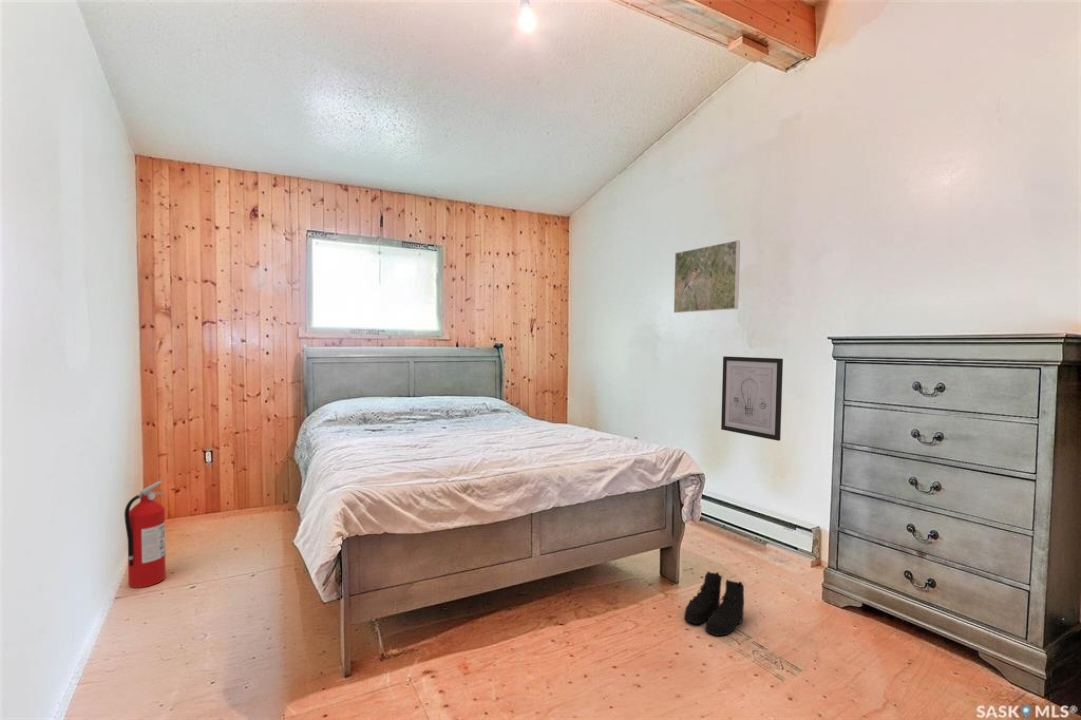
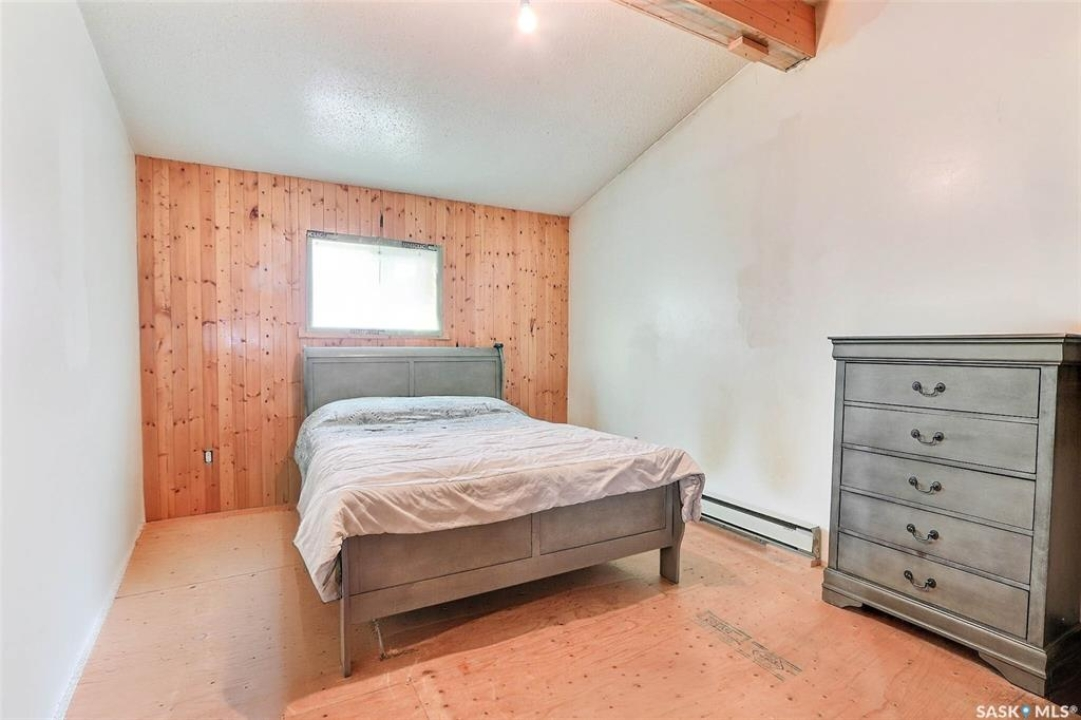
- fire extinguisher [123,480,167,589]
- boots [683,570,745,637]
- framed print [673,239,741,314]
- wall art [720,355,784,442]
